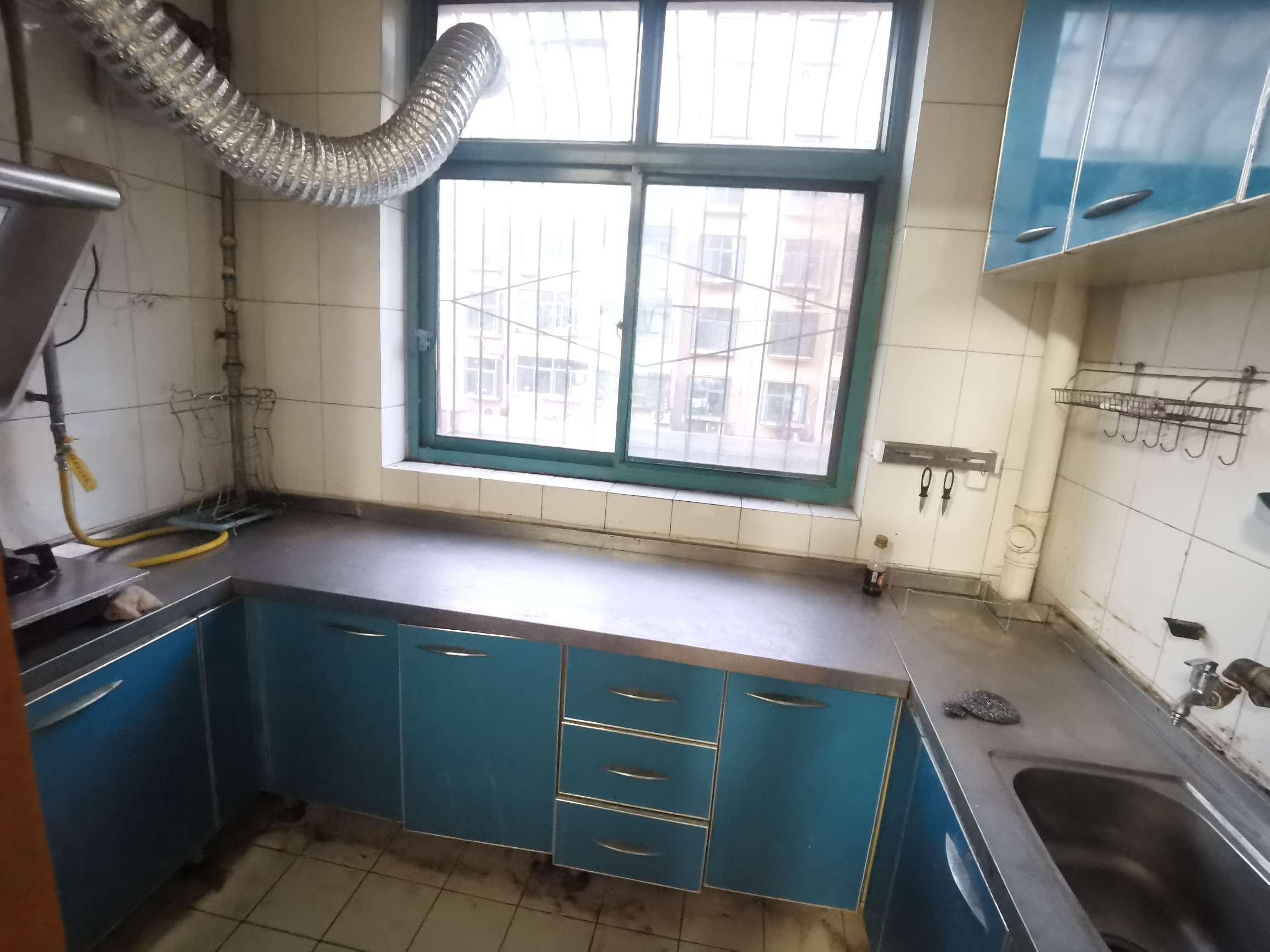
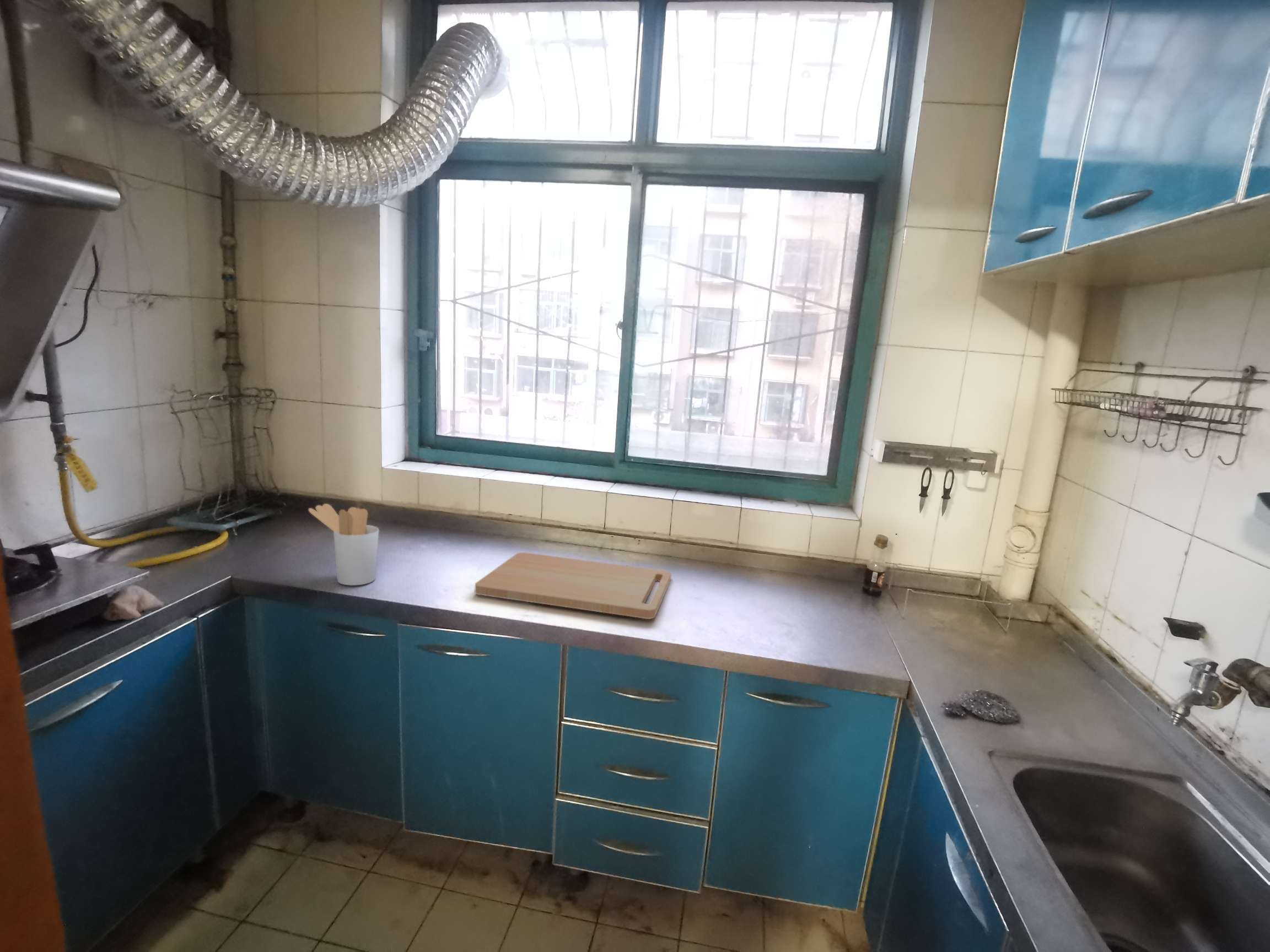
+ cutting board [474,552,672,620]
+ utensil holder [308,503,380,586]
